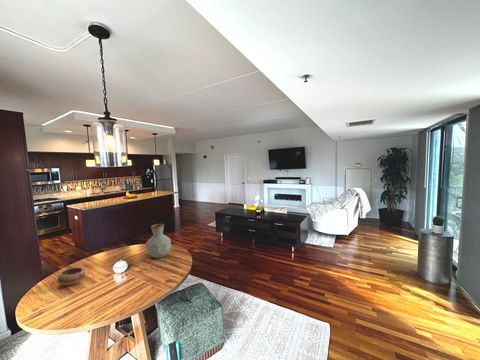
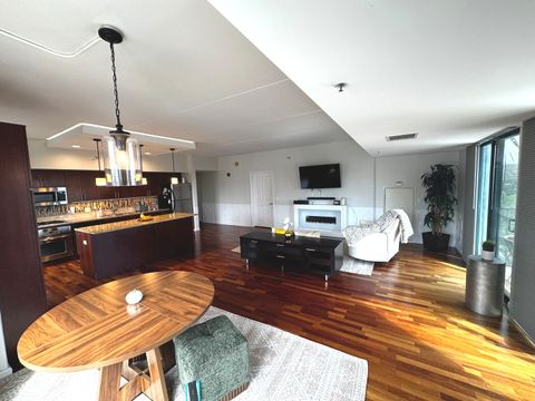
- bowl [56,266,86,286]
- vase [145,223,172,259]
